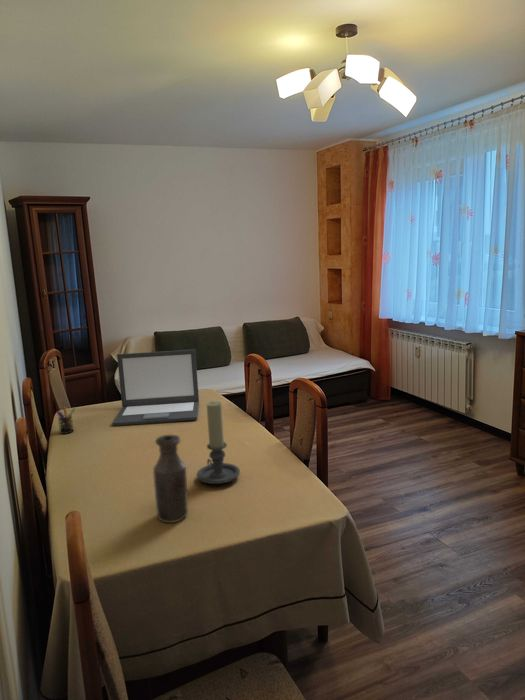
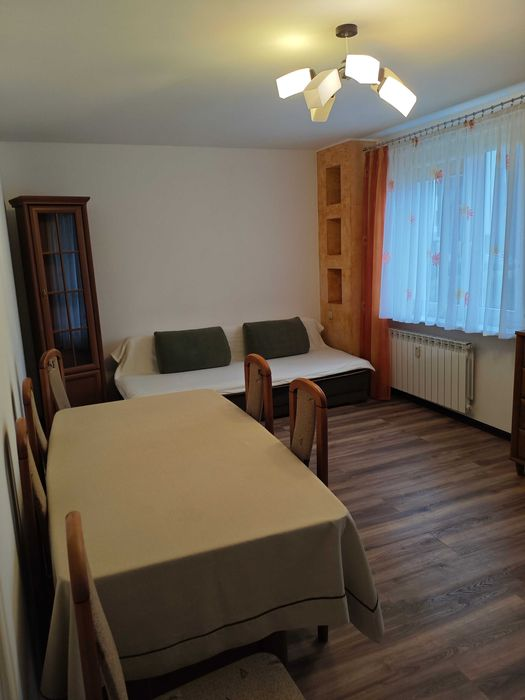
- pen holder [55,405,76,435]
- candle holder [196,400,241,485]
- laptop [111,349,200,427]
- bottle [152,434,189,524]
